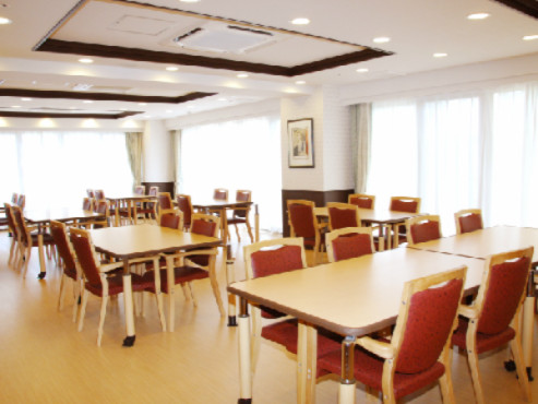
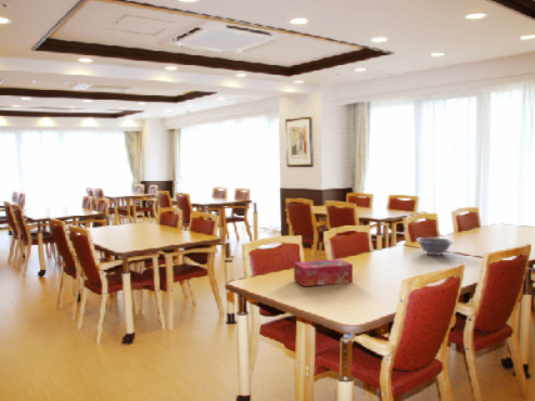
+ tissue box [293,258,354,287]
+ decorative bowl [415,236,456,257]
